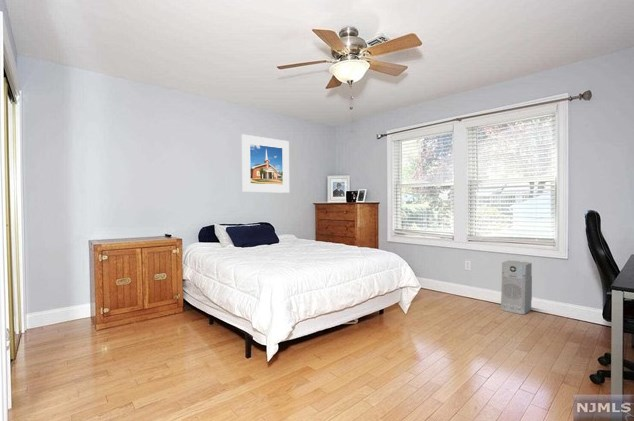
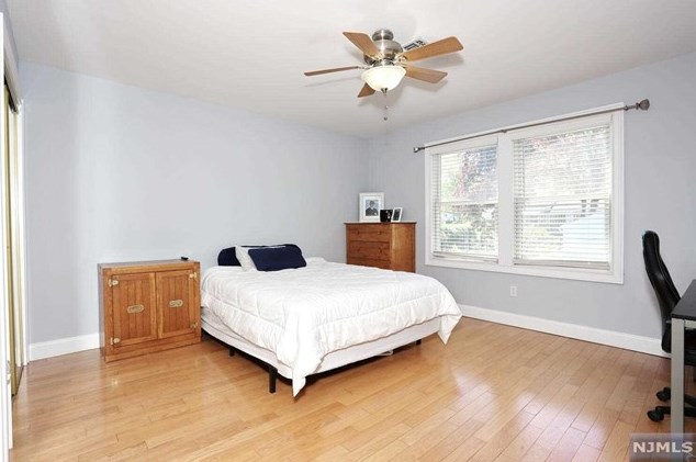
- air purifier [500,259,533,315]
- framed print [241,133,290,194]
